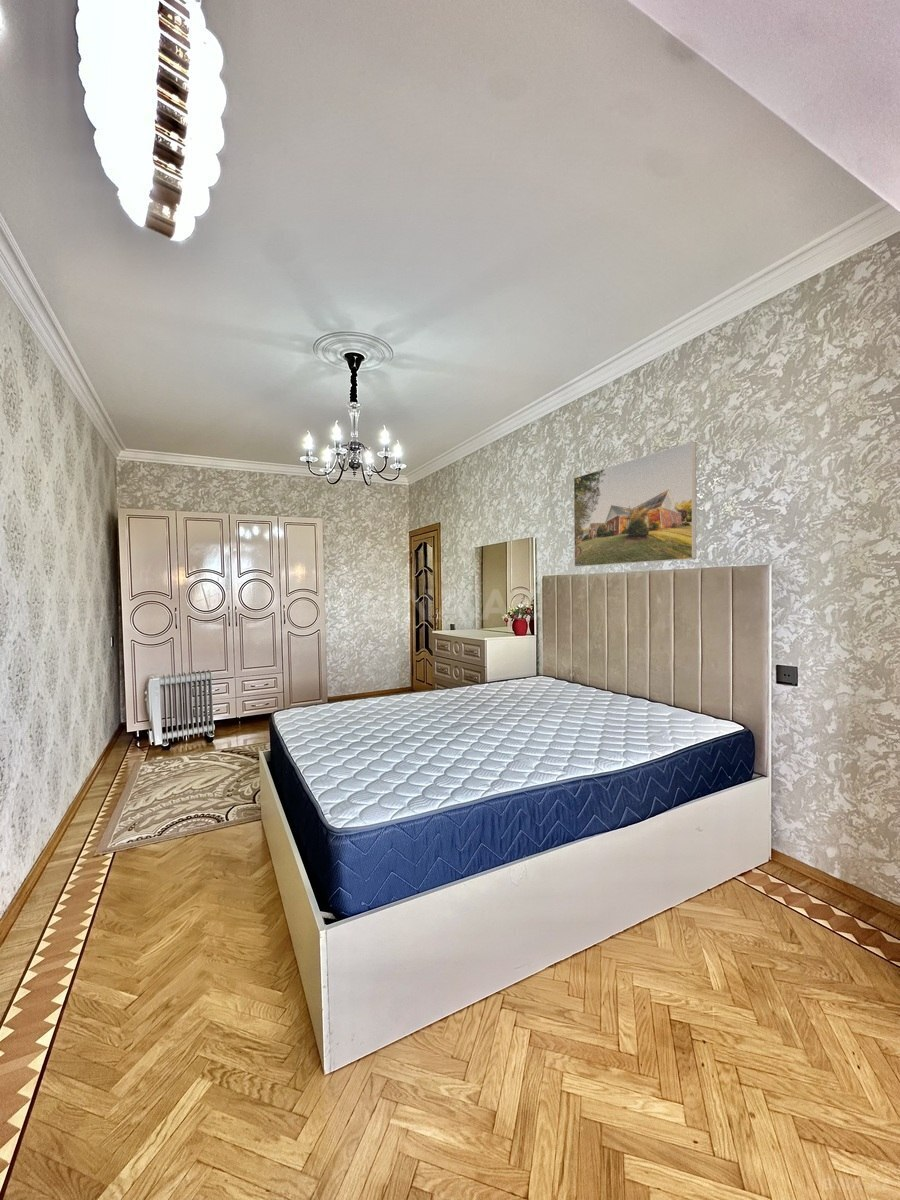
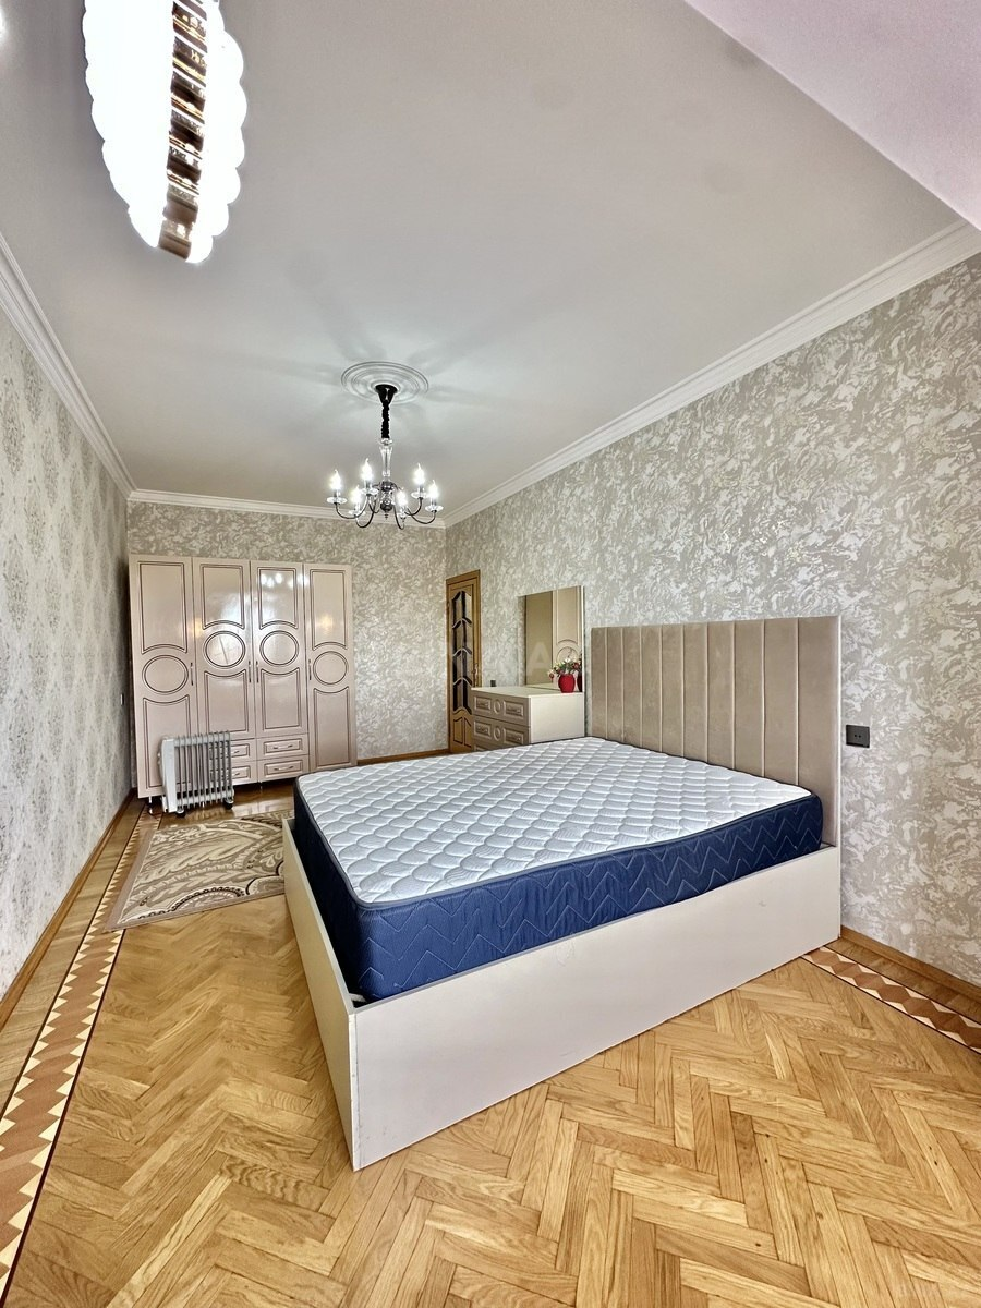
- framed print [573,440,697,568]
